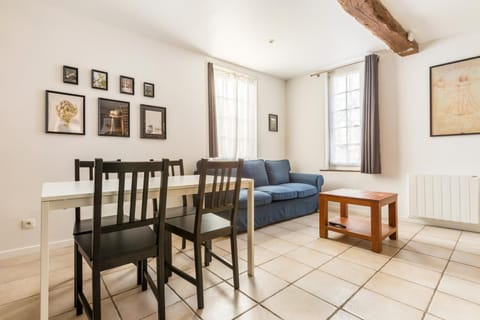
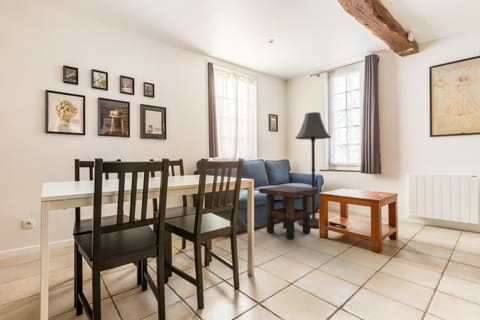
+ floor lamp [294,111,332,229]
+ side table [258,185,319,240]
